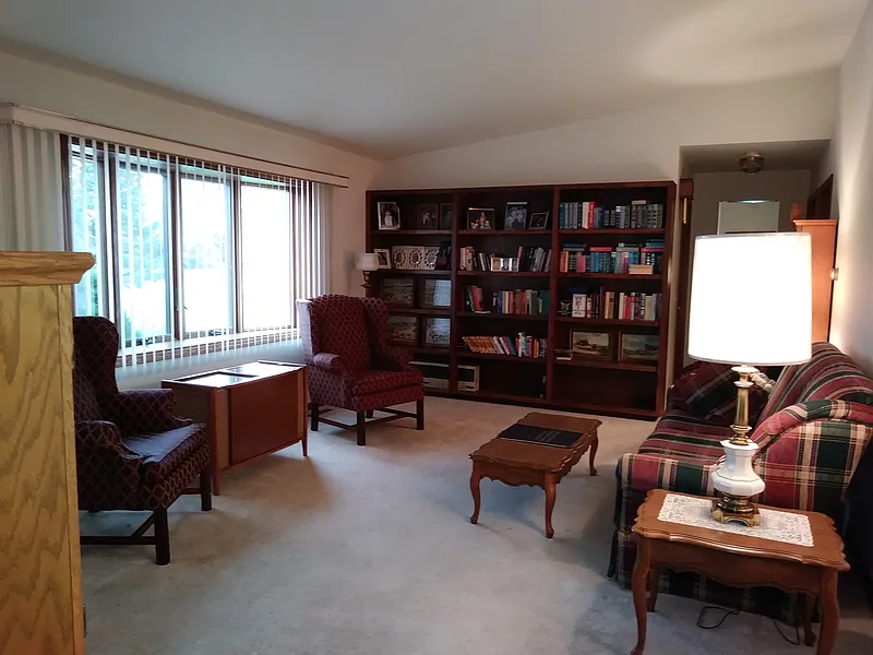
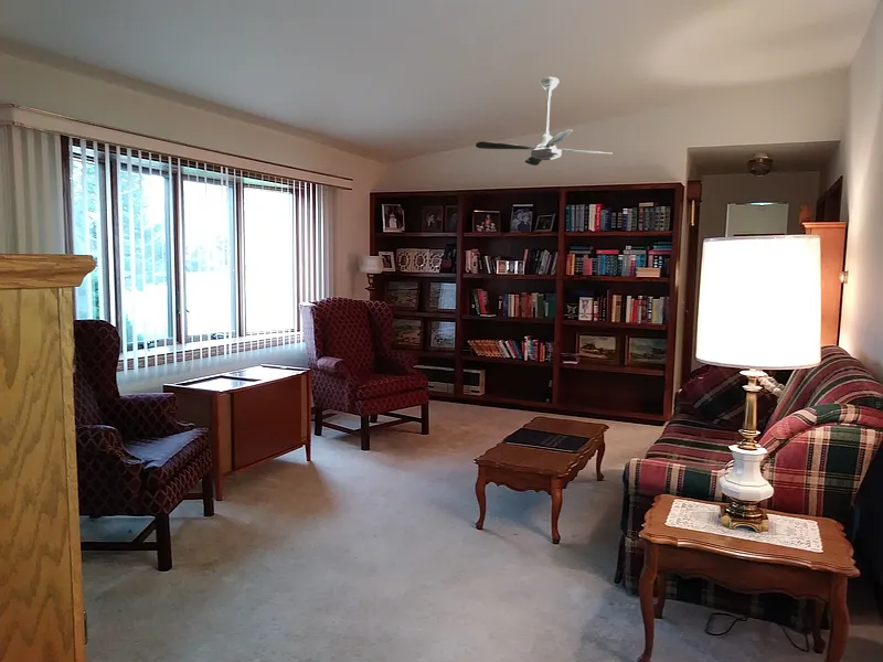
+ ceiling fan [475,76,611,167]
